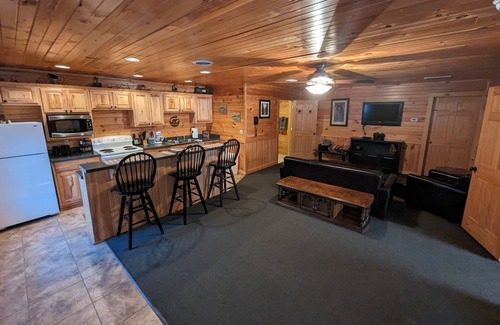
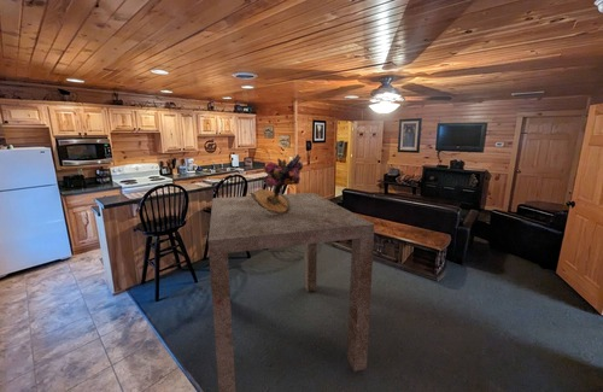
+ dining table [207,192,376,392]
+ bouquet [248,153,304,216]
